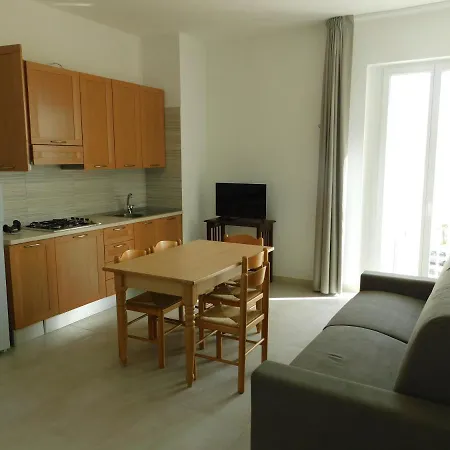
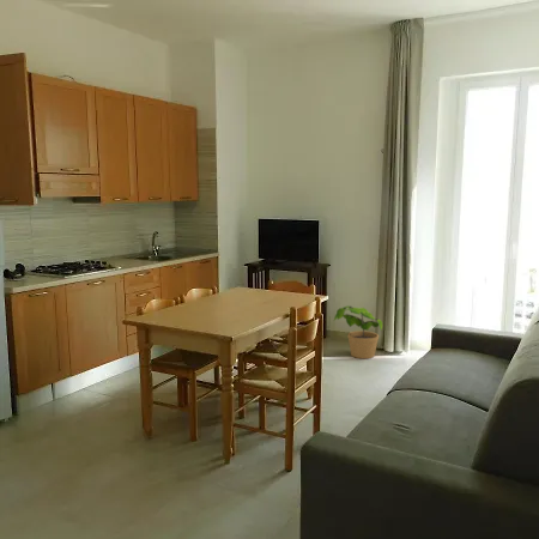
+ potted plant [332,304,383,359]
